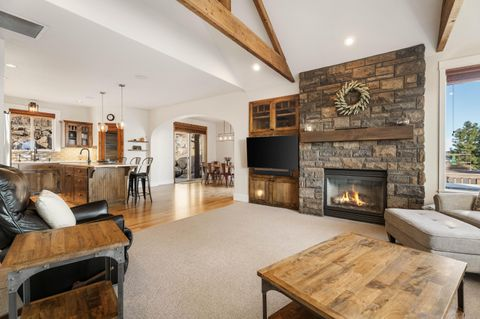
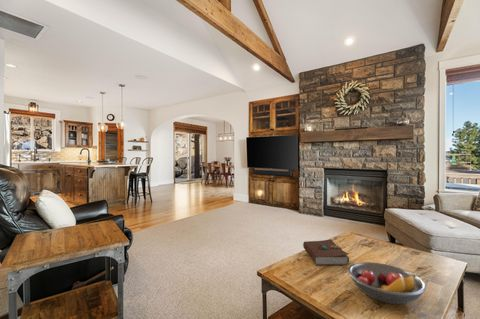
+ book [302,238,350,266]
+ fruit bowl [347,261,427,305]
